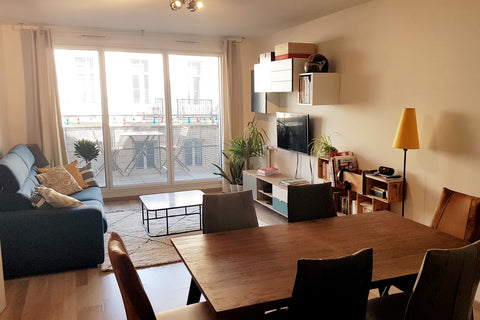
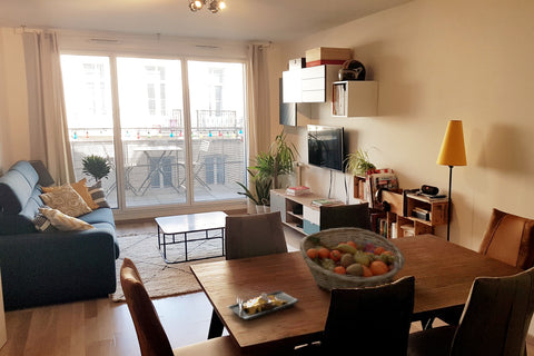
+ fruit basket [298,227,406,293]
+ plate [226,289,300,322]
